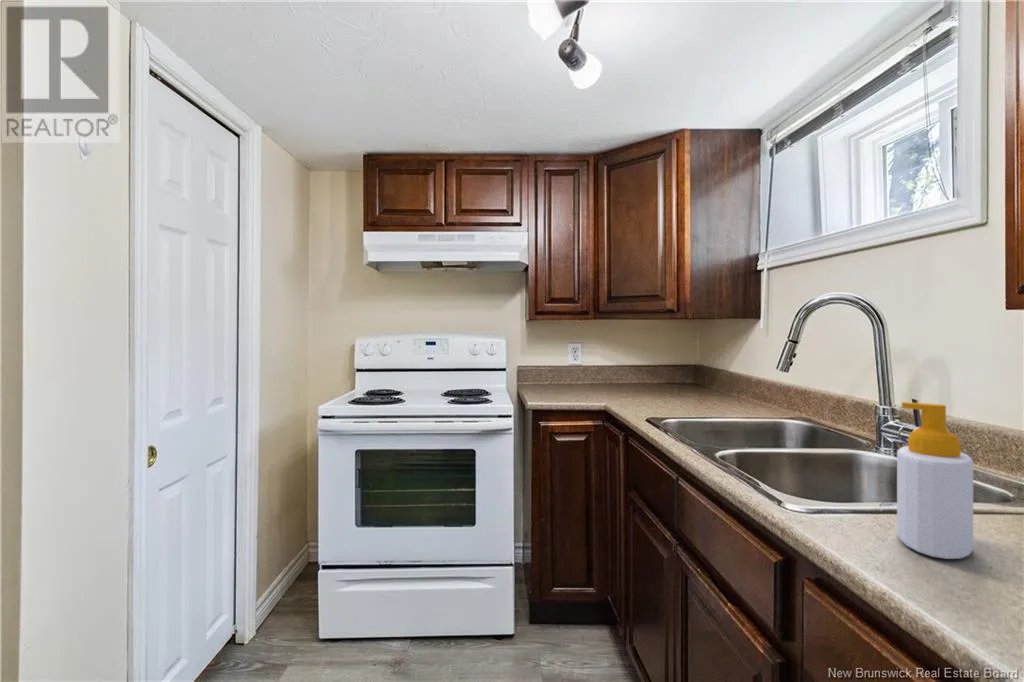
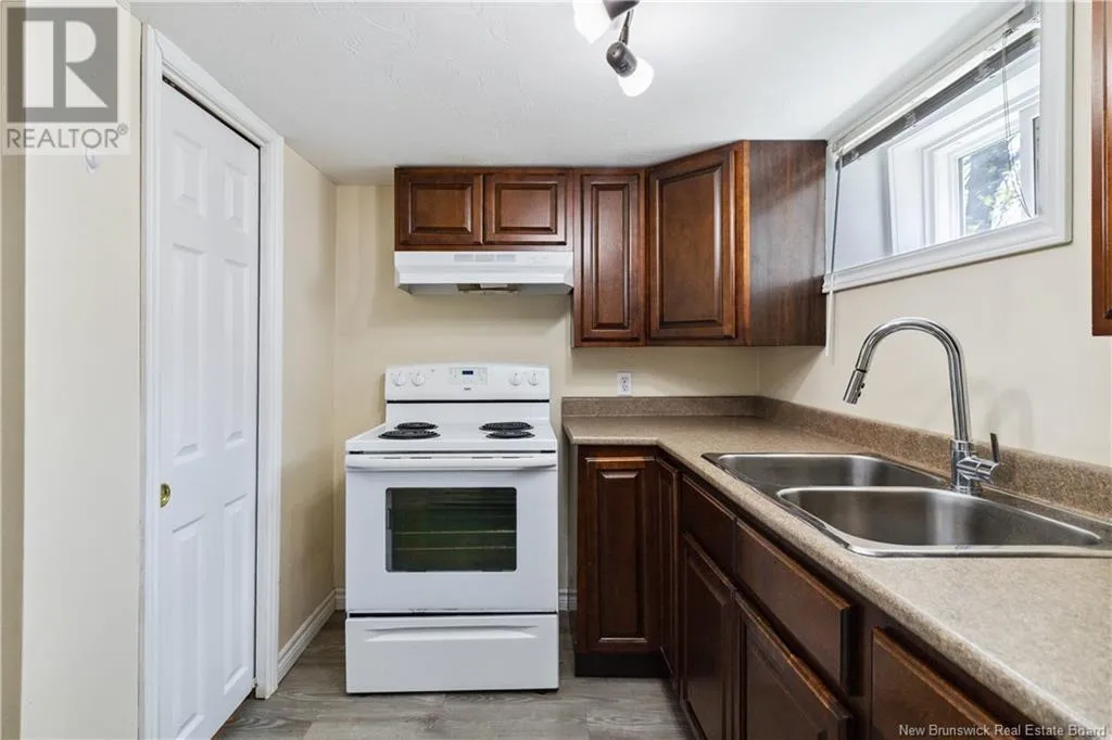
- soap bottle [896,401,974,560]
